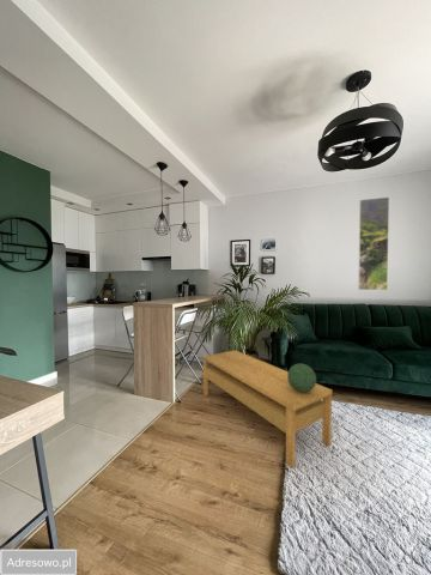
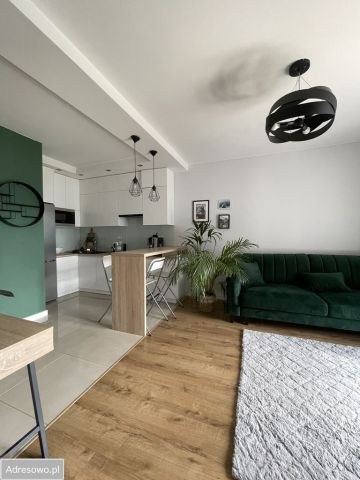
- coffee table [202,349,333,470]
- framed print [357,195,390,291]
- decorative orb [287,363,317,393]
